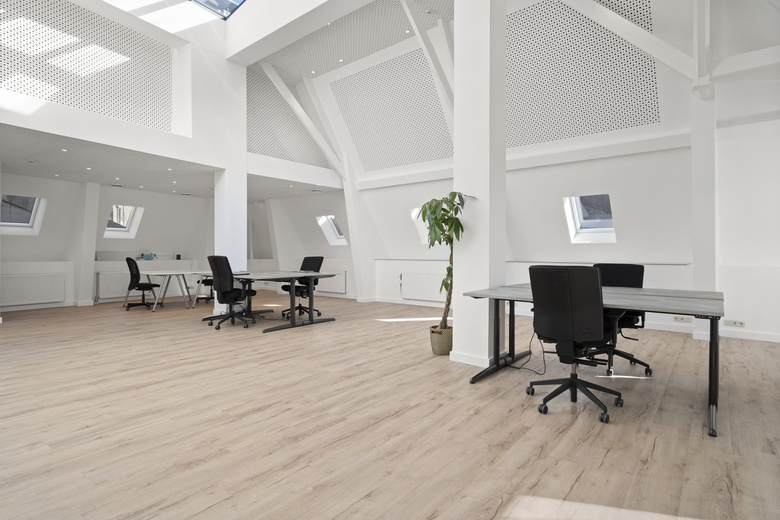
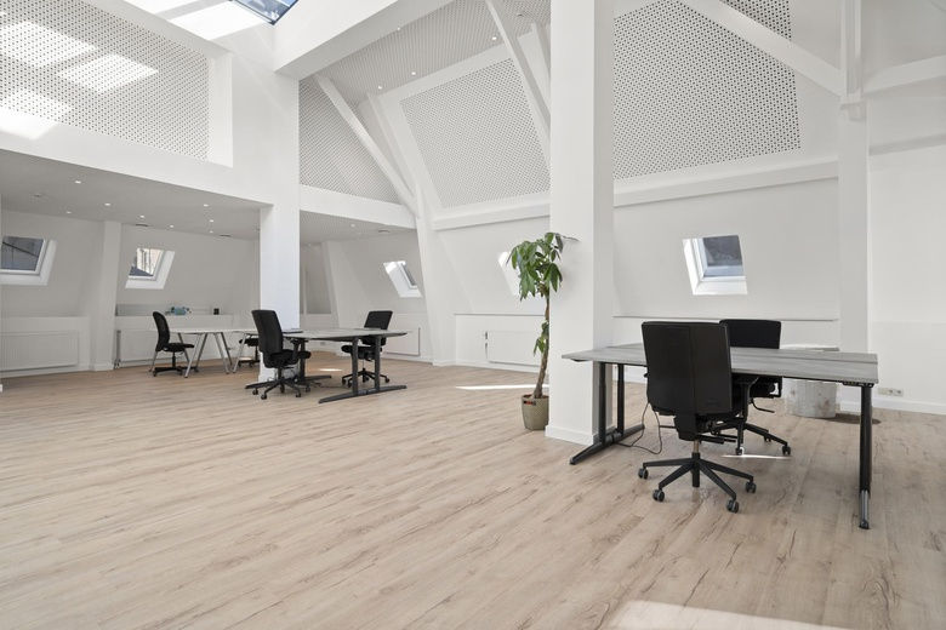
+ trash can [780,343,840,419]
